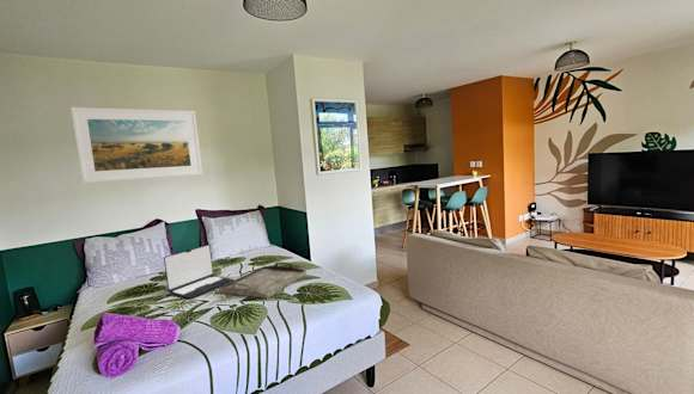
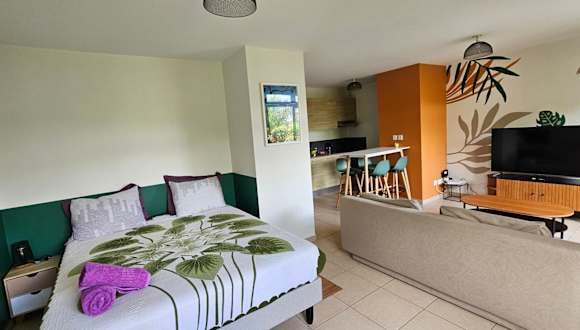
- serving tray [218,260,308,300]
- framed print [69,106,203,184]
- laptop [163,244,236,300]
